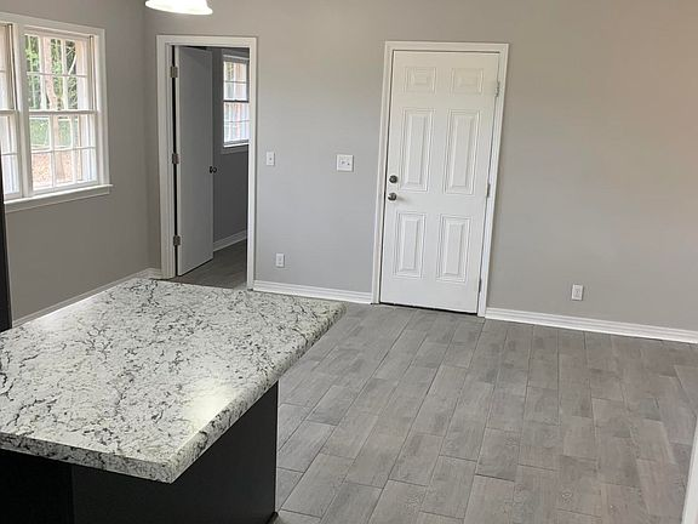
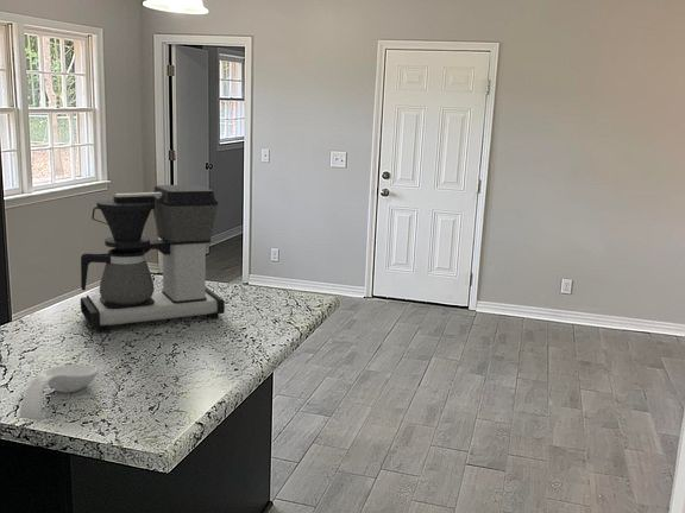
+ coffee maker [80,184,226,332]
+ spoon rest [19,363,99,420]
